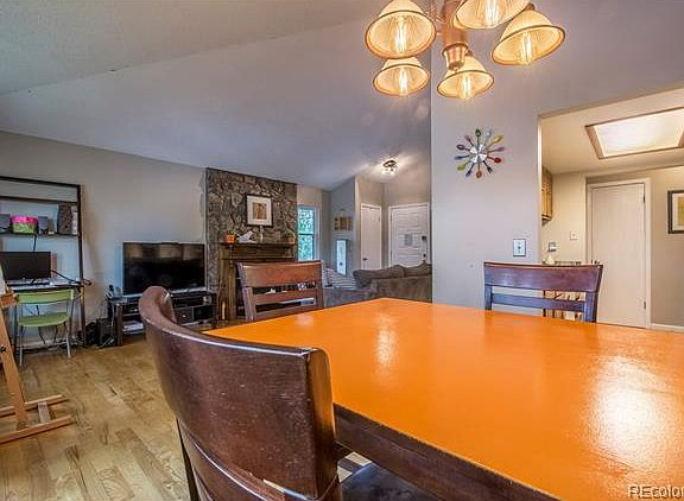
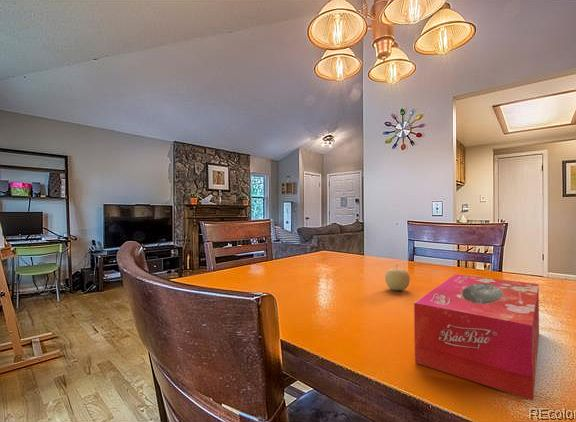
+ fruit [384,264,411,291]
+ tissue box [413,273,540,401]
